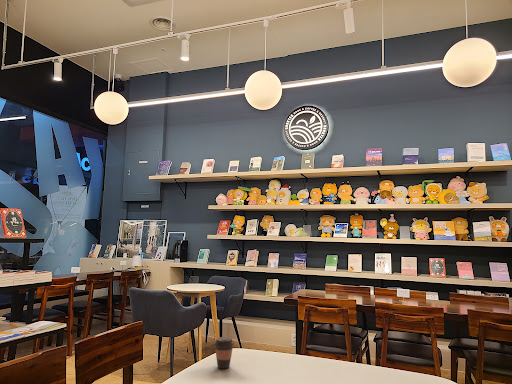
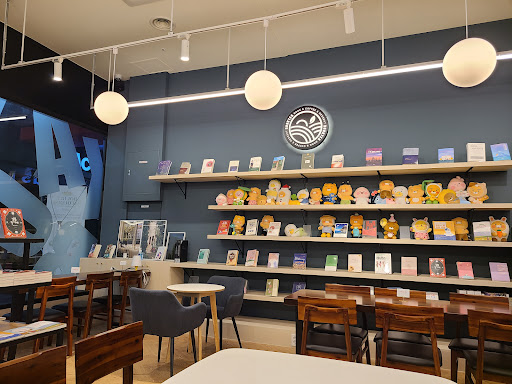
- coffee cup [213,336,235,370]
